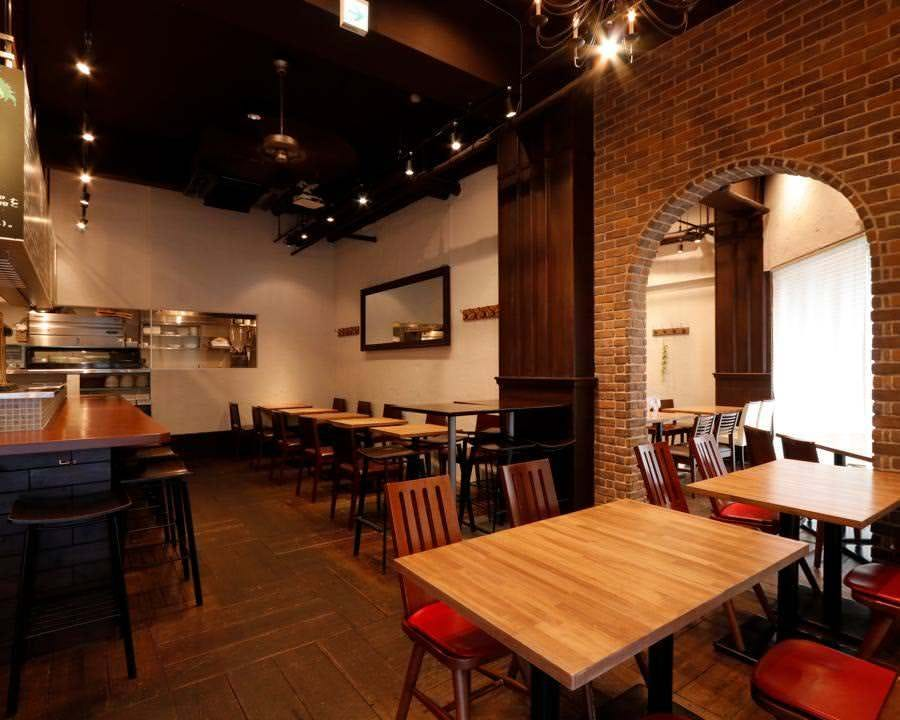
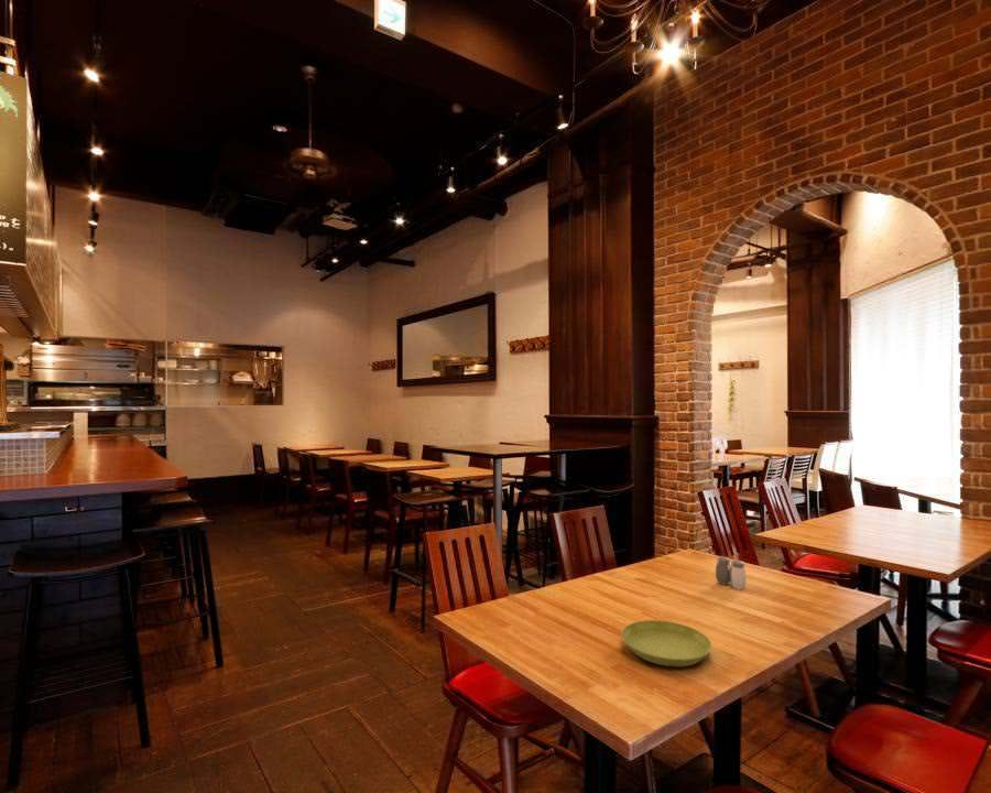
+ saucer [620,619,712,667]
+ salt and pepper shaker [715,555,748,590]
